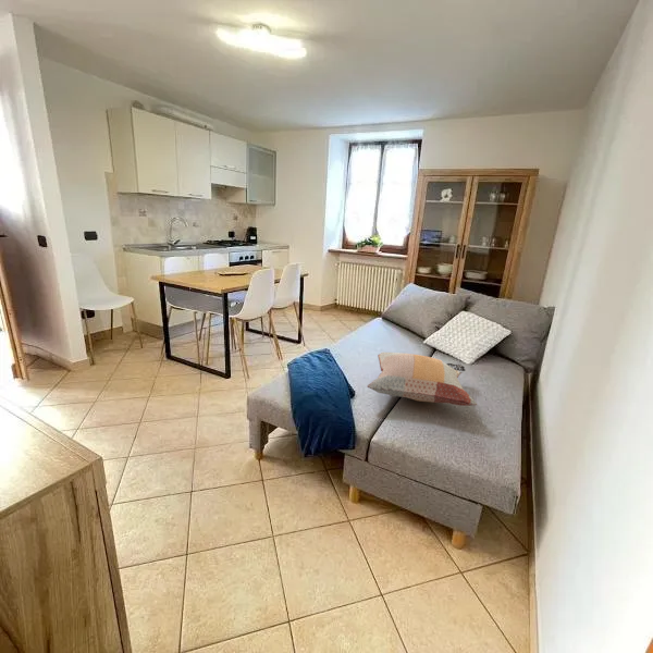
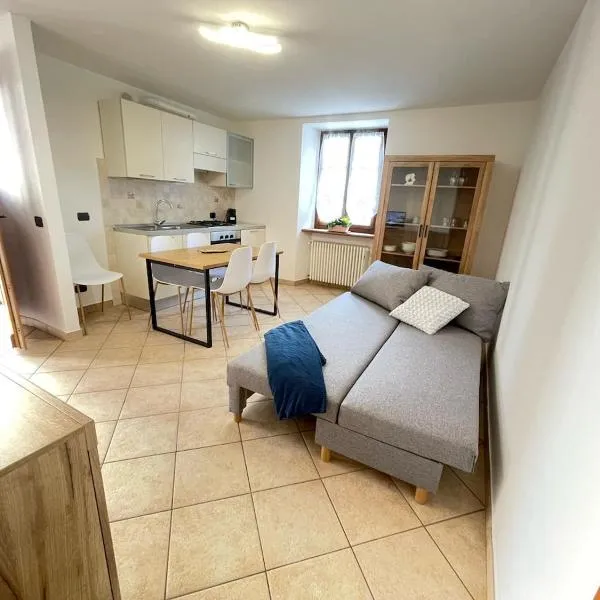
- decorative pillow [367,352,478,407]
